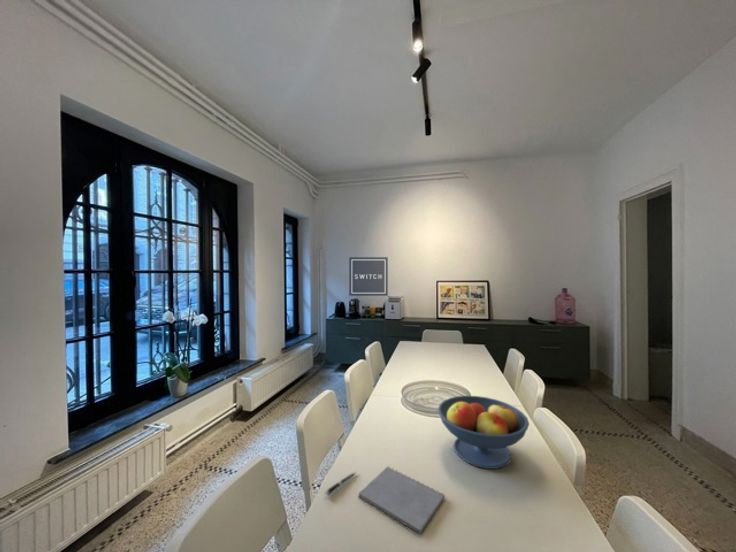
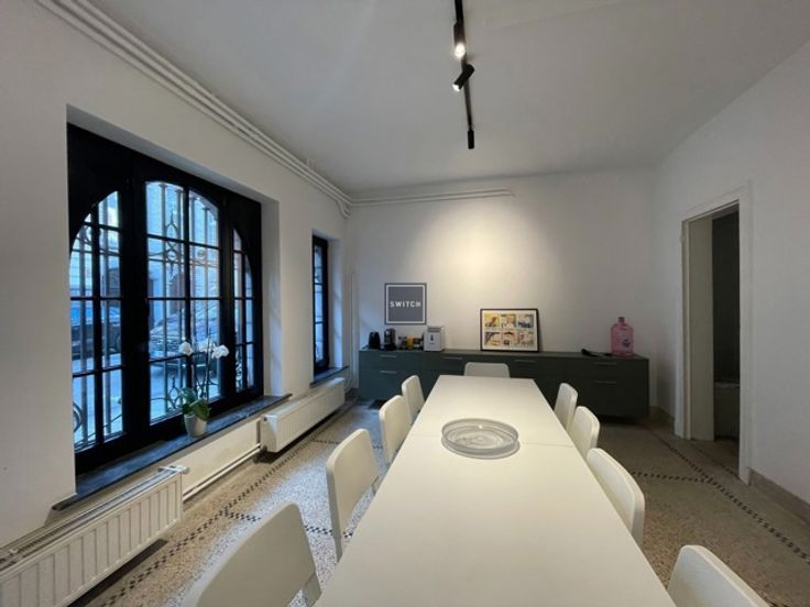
- notepad [357,466,446,535]
- pen [324,470,358,497]
- fruit bowl [437,395,530,470]
